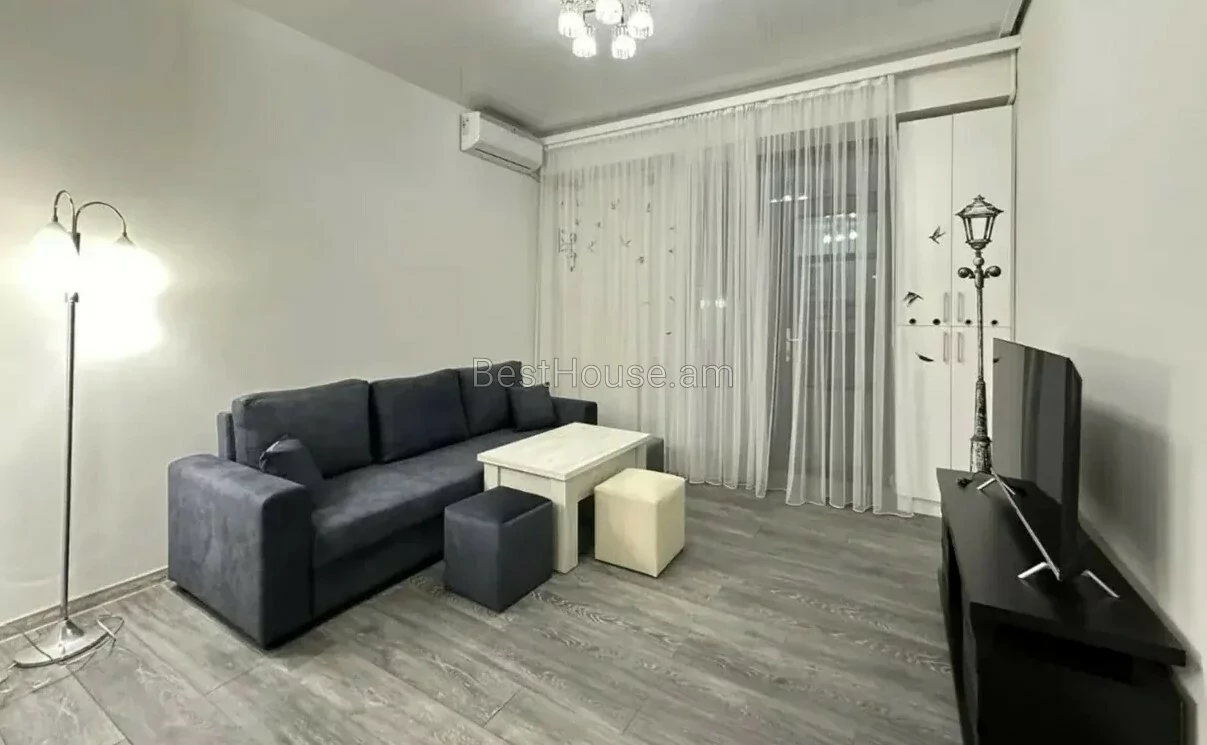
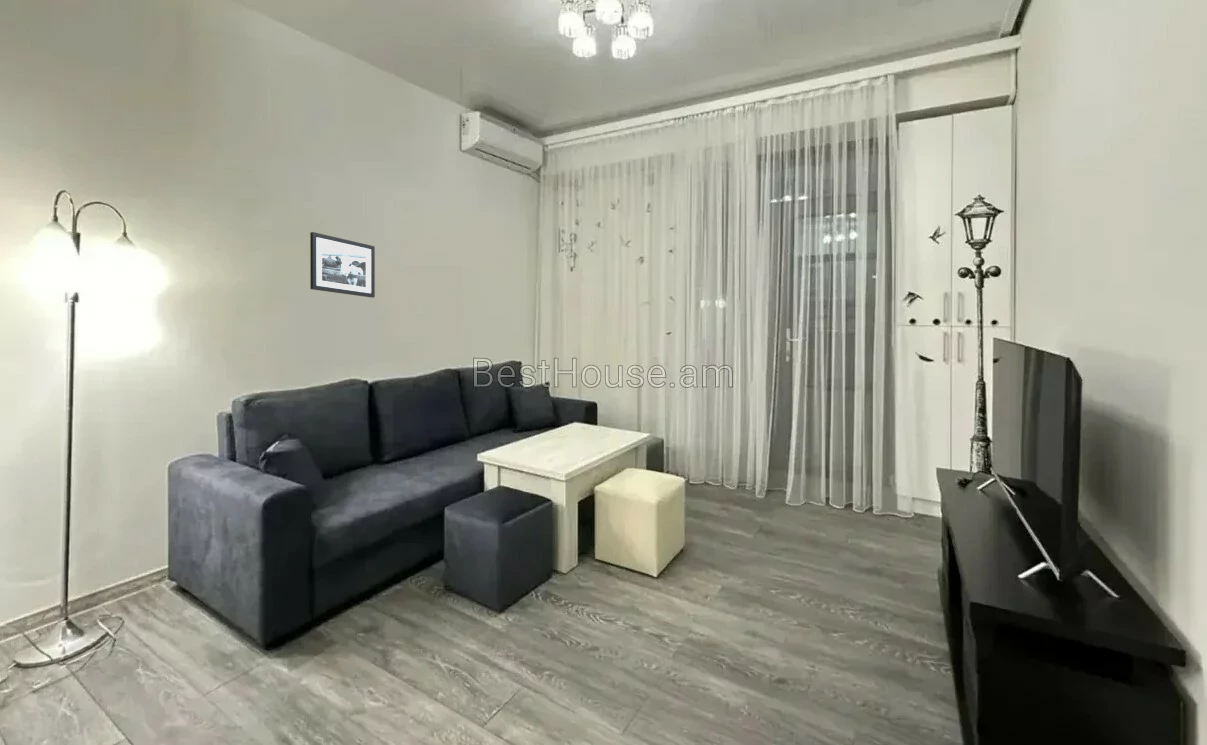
+ picture frame [309,231,376,299]
